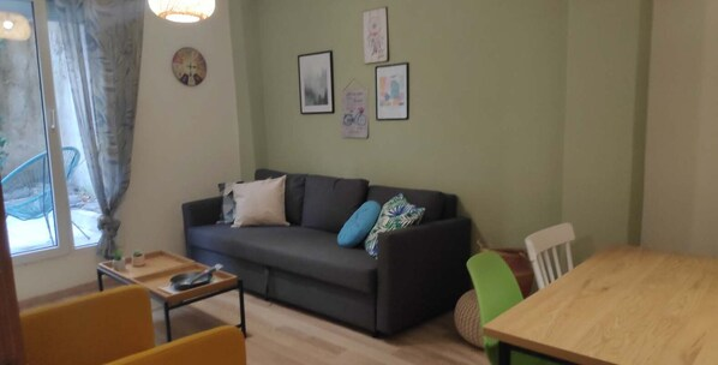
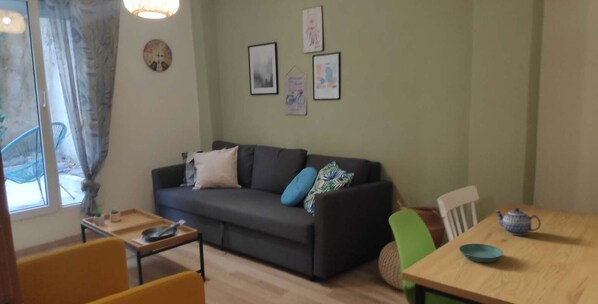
+ saucer [458,243,504,263]
+ teapot [494,207,542,236]
